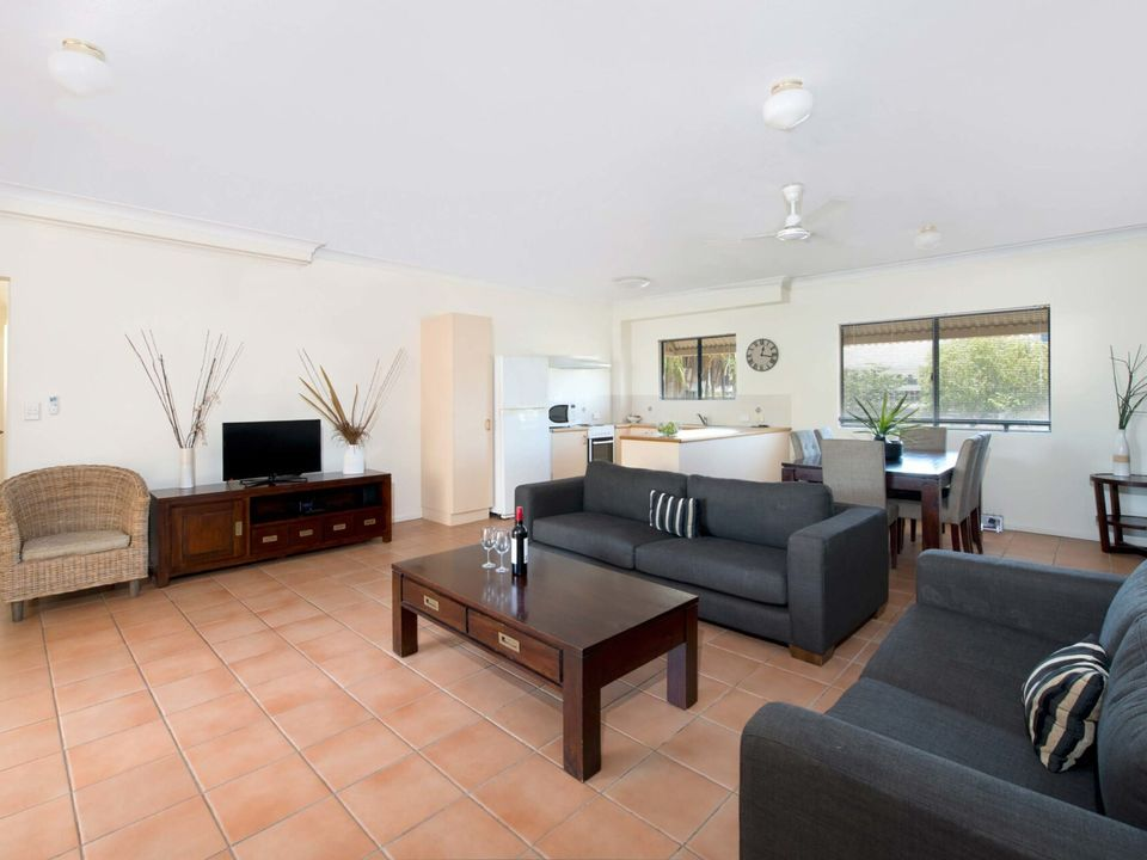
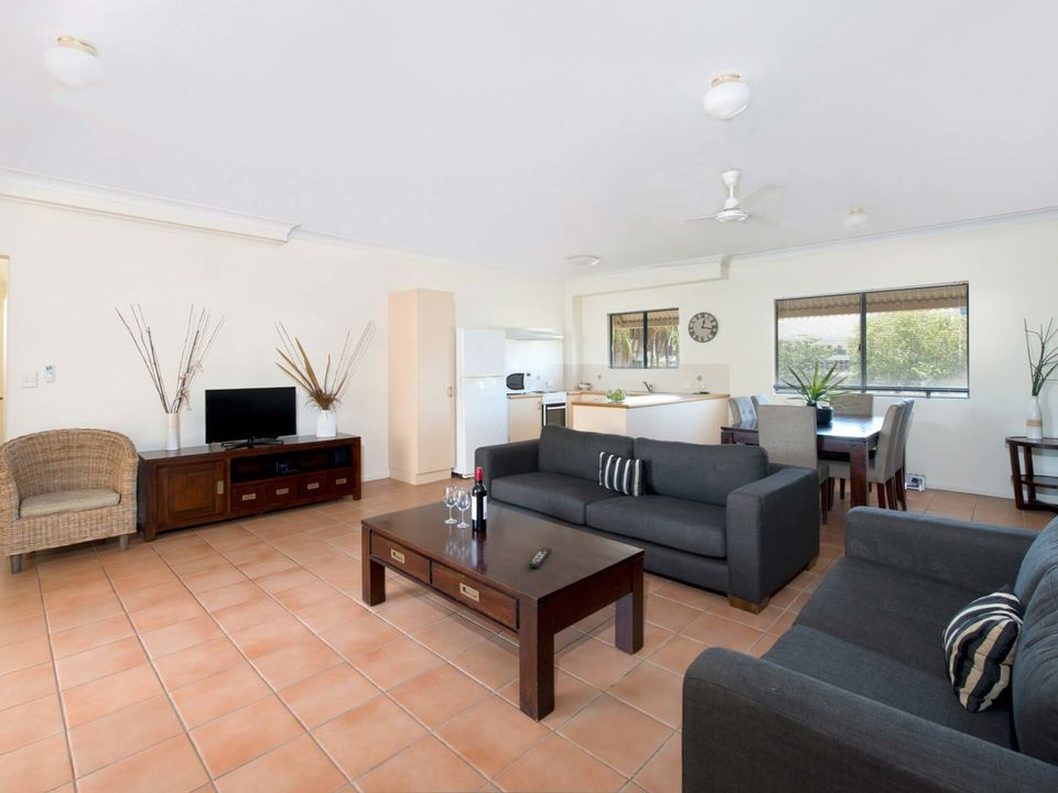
+ remote control [528,546,552,568]
